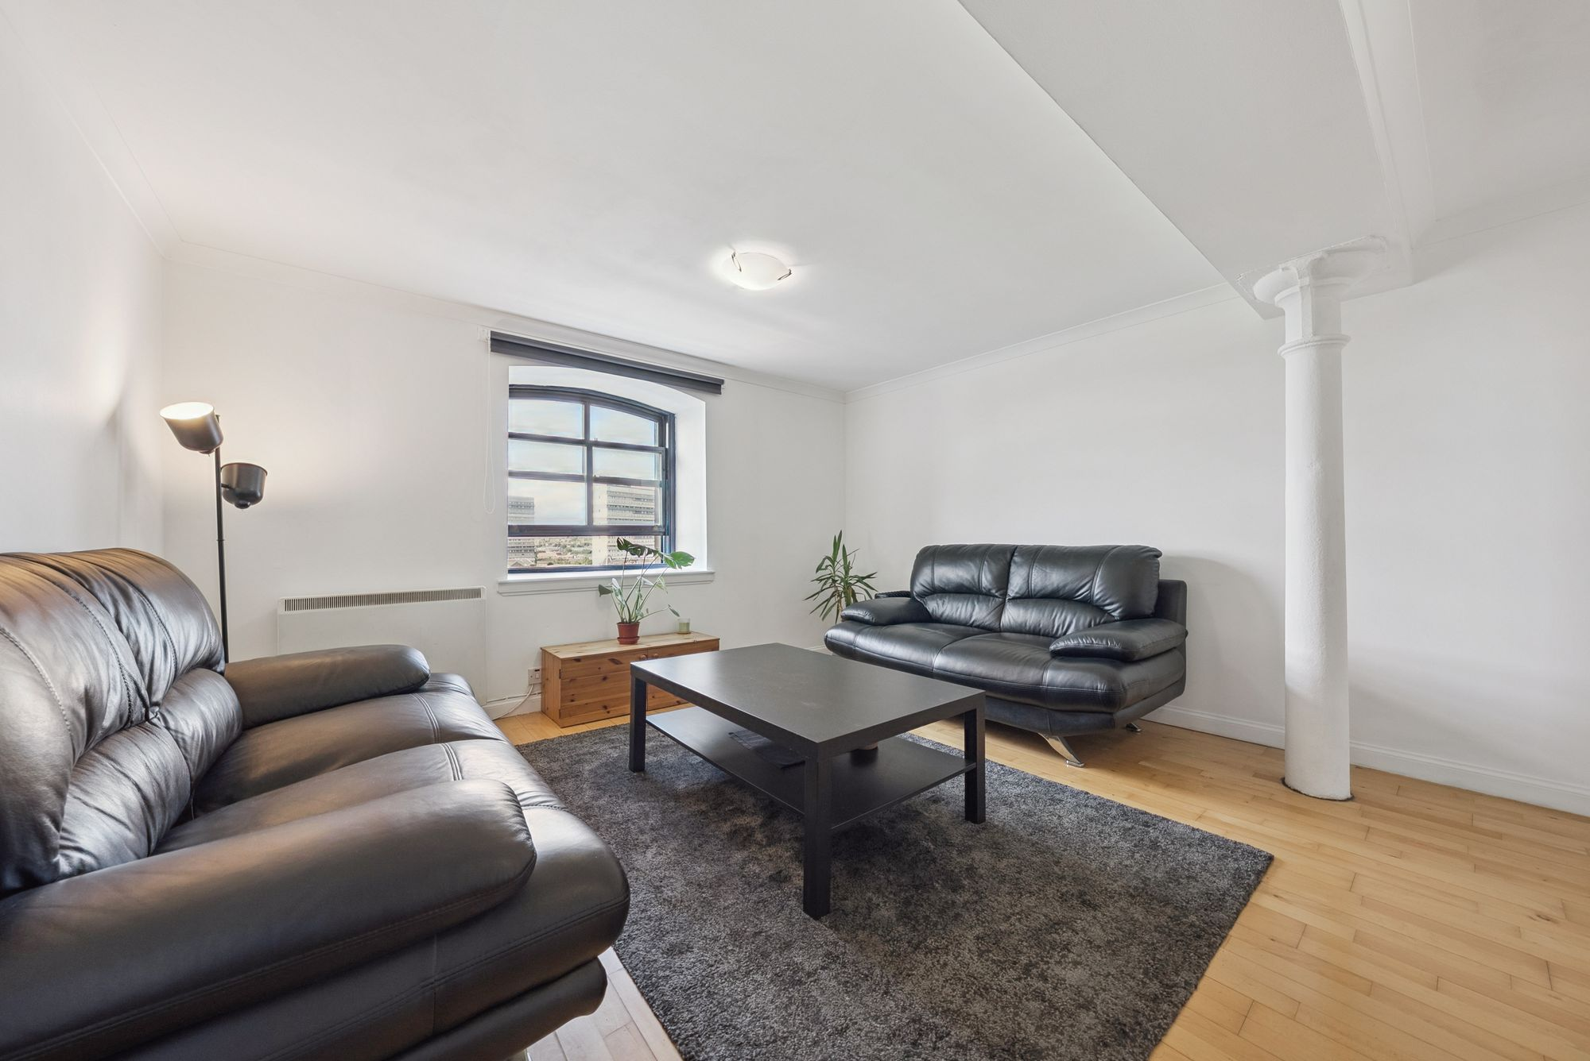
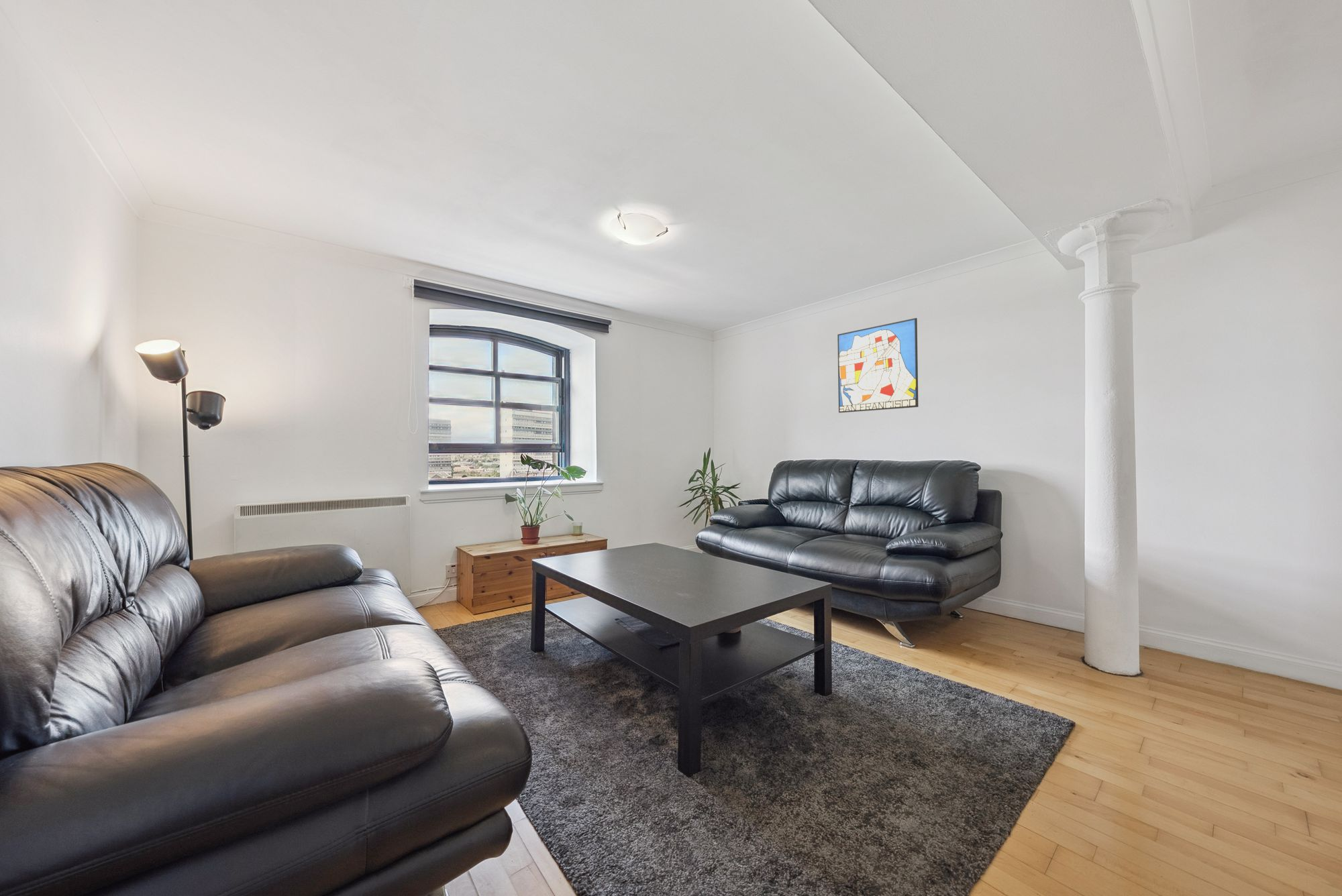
+ wall art [837,317,919,413]
